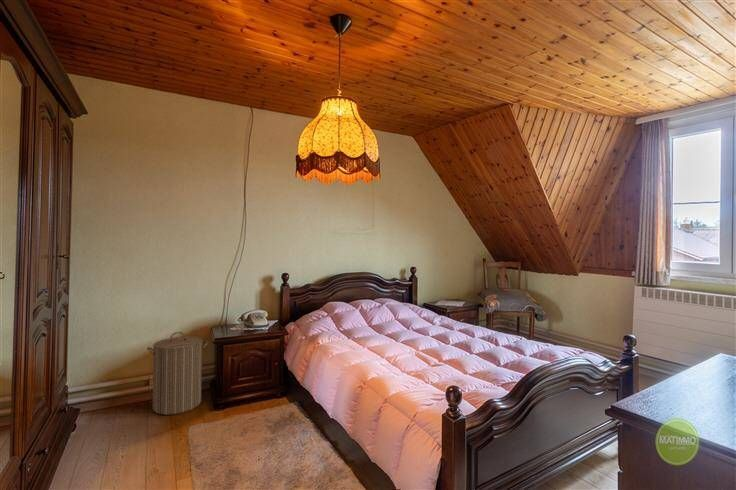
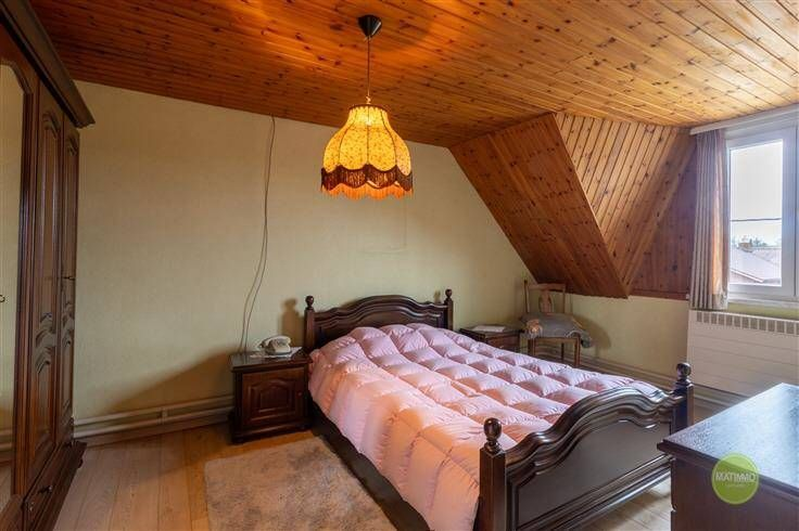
- laundry hamper [146,331,209,416]
